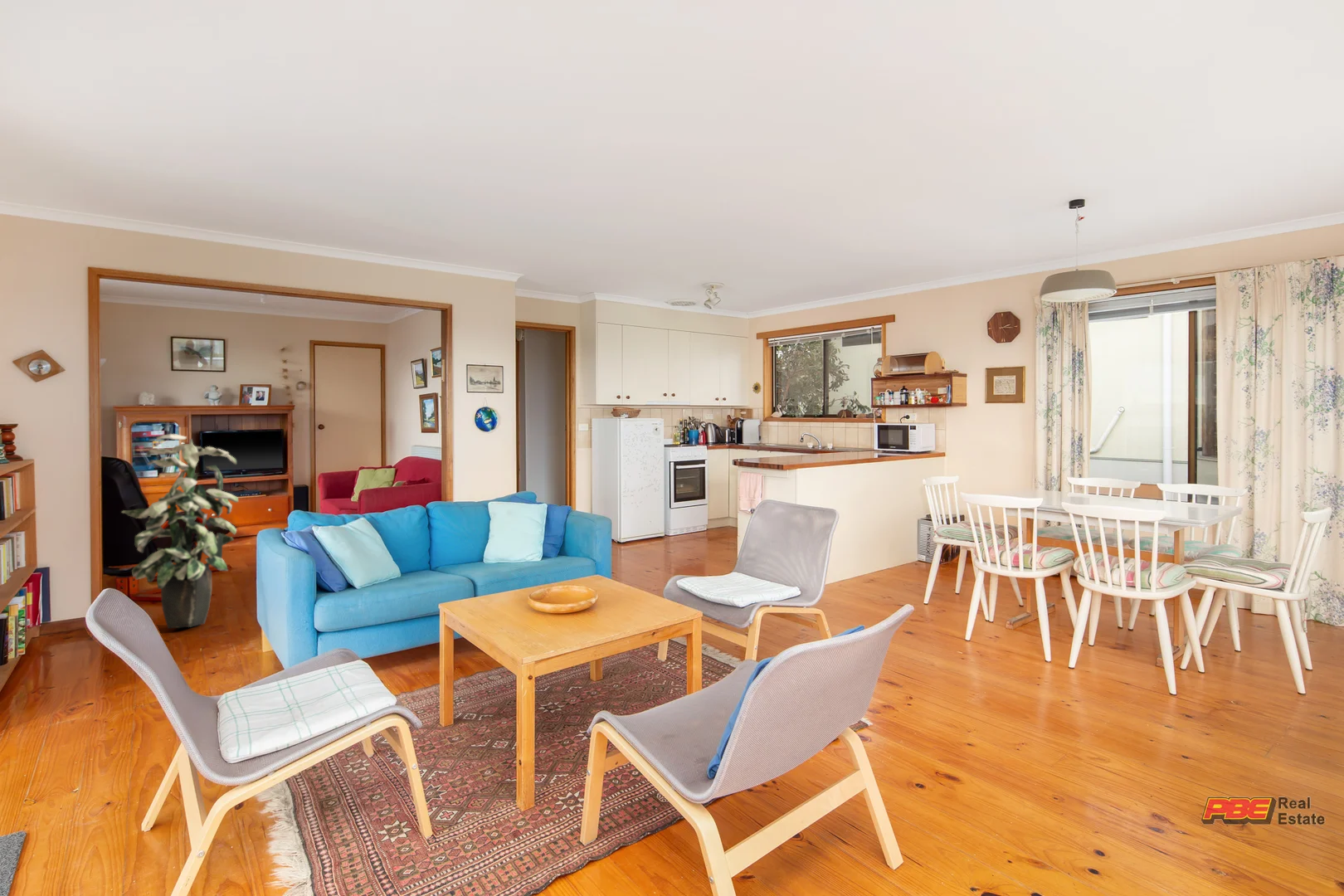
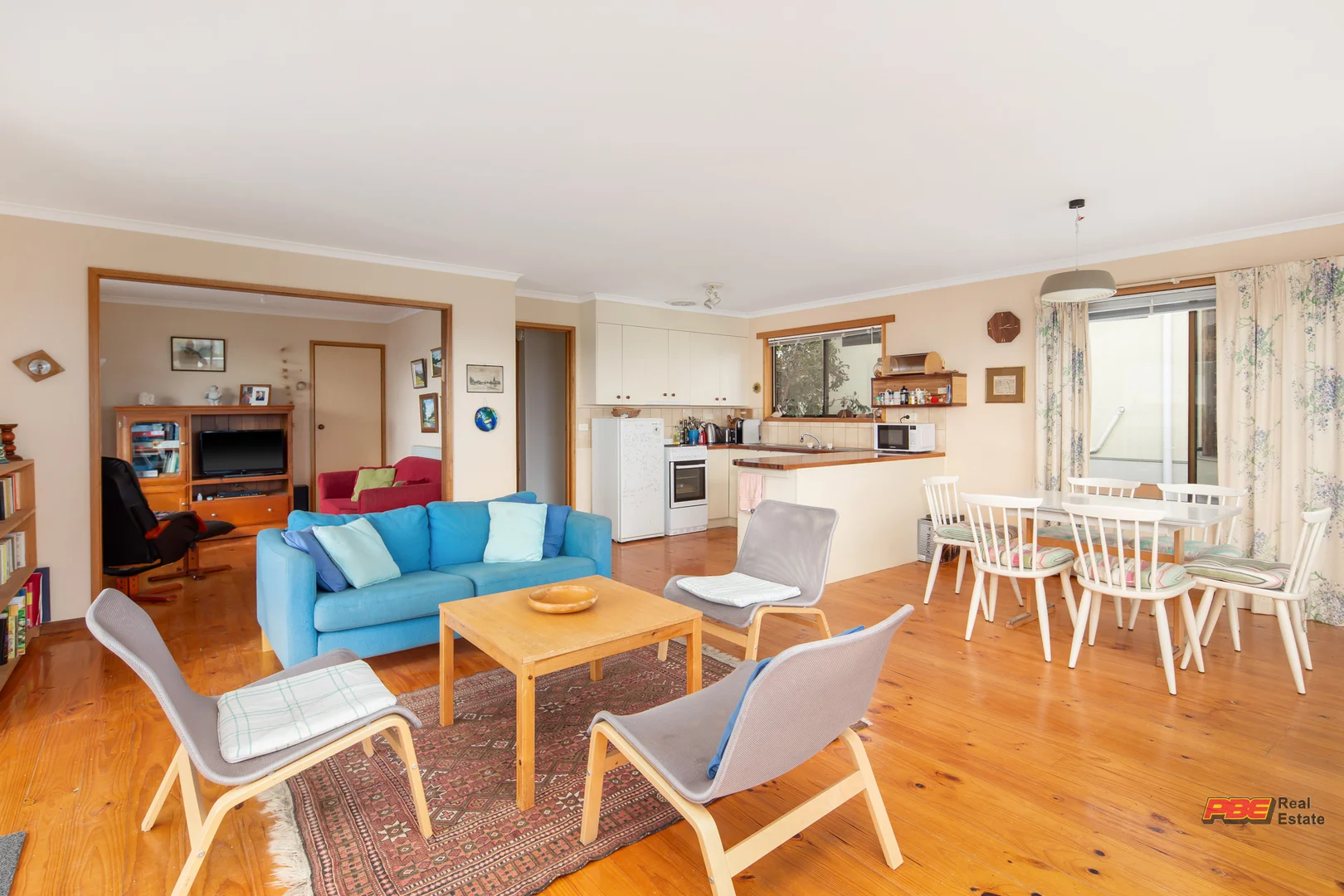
- indoor plant [120,433,239,629]
